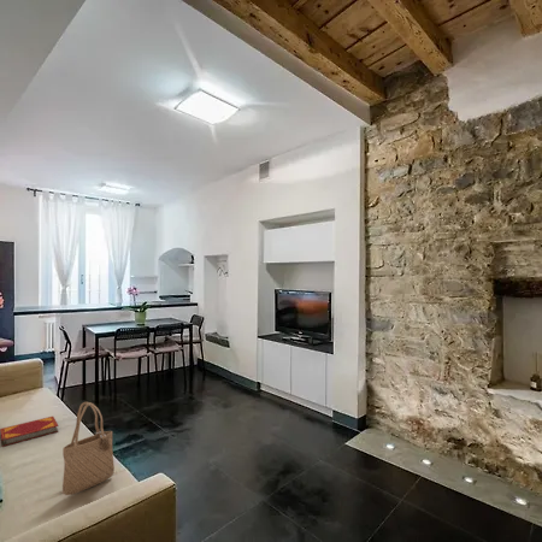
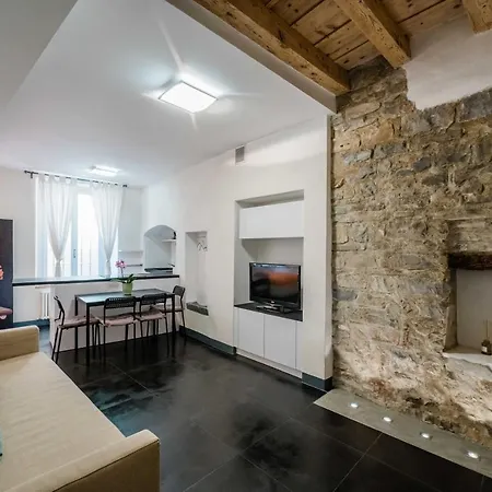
- hardback book [0,416,59,448]
- tote bag [61,401,116,496]
